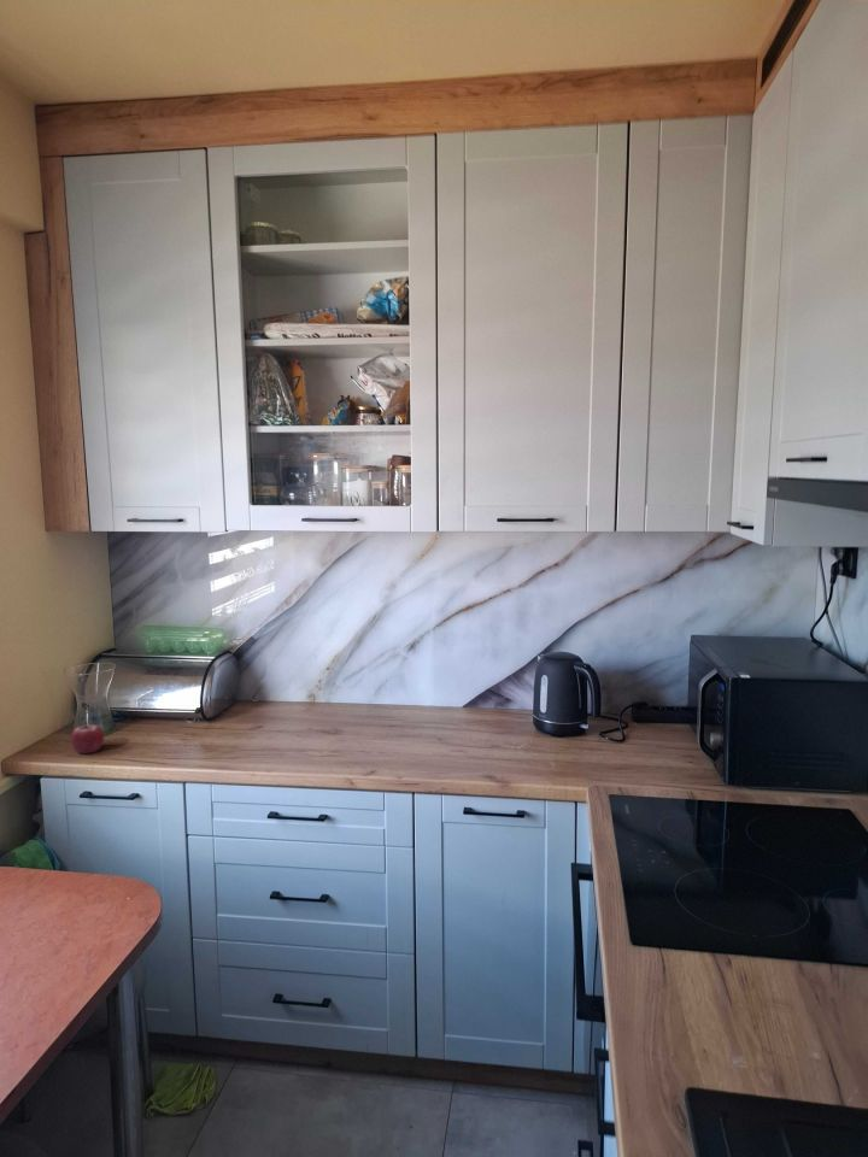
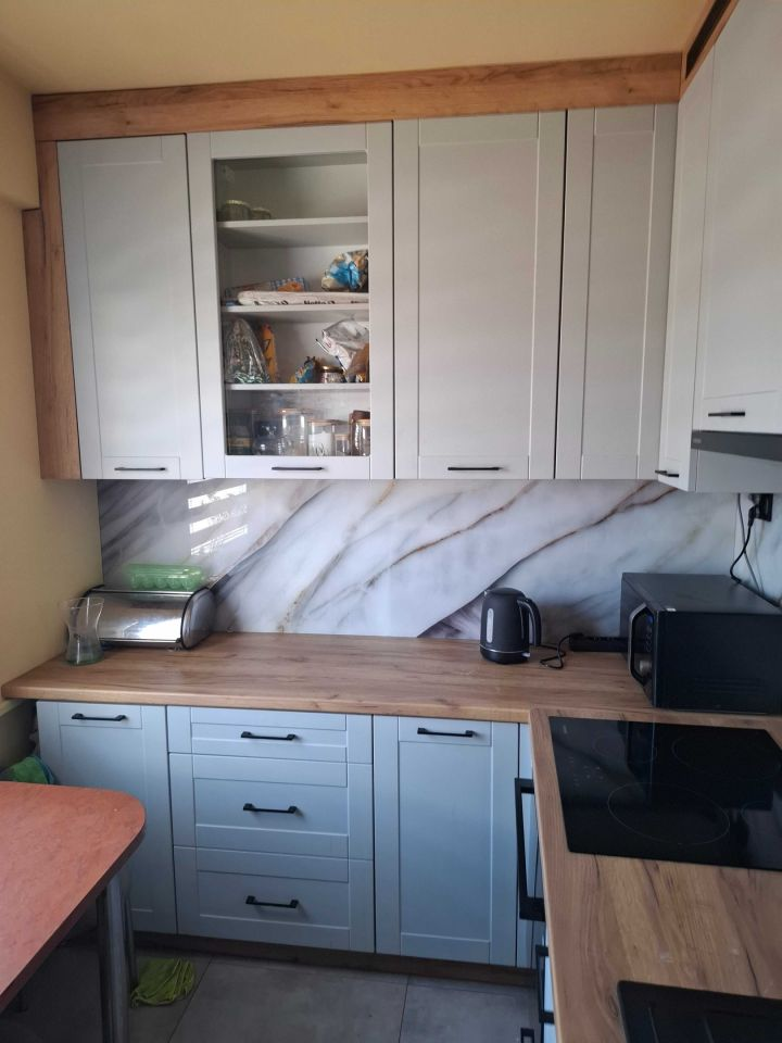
- fruit [69,720,105,754]
